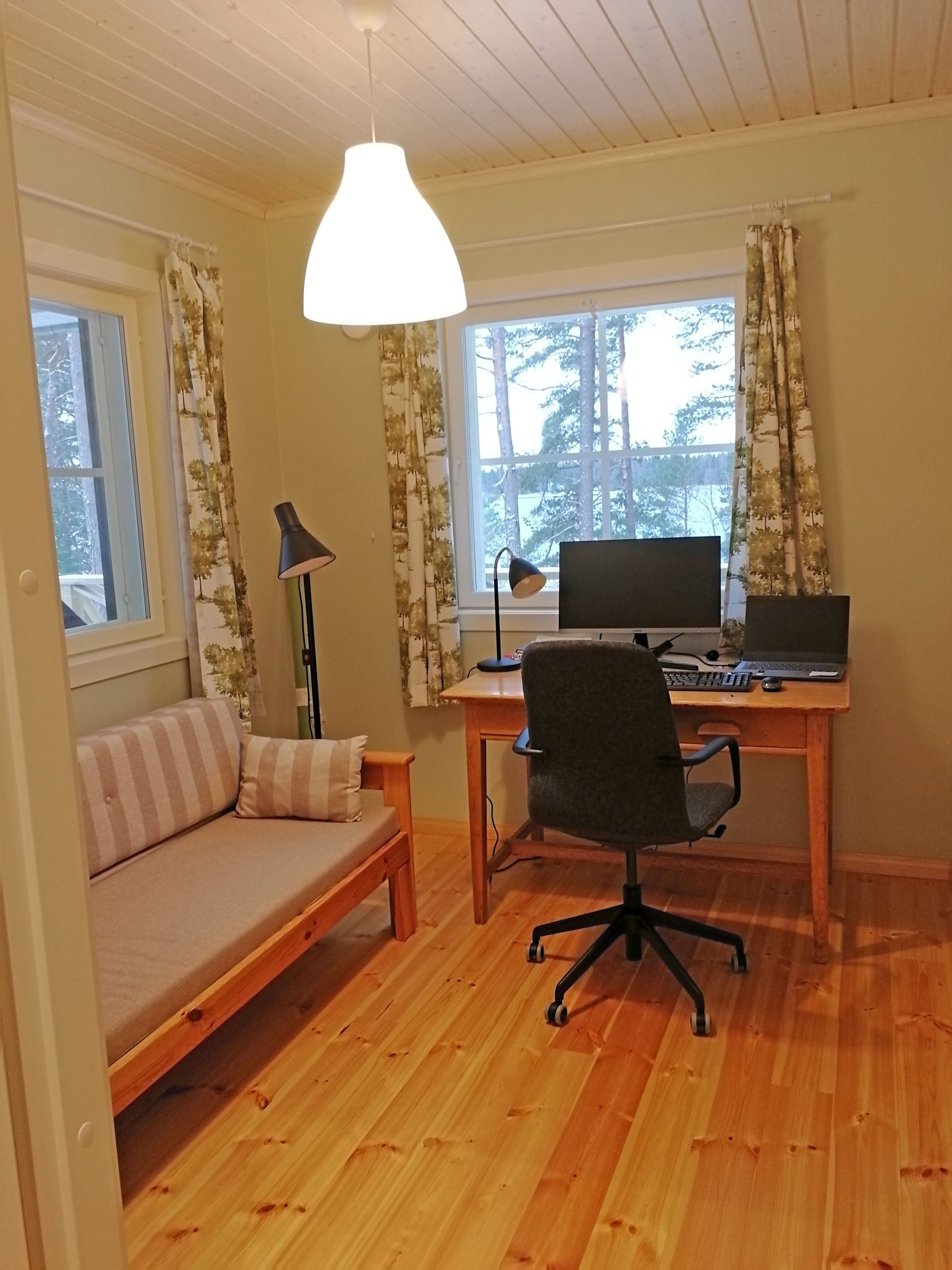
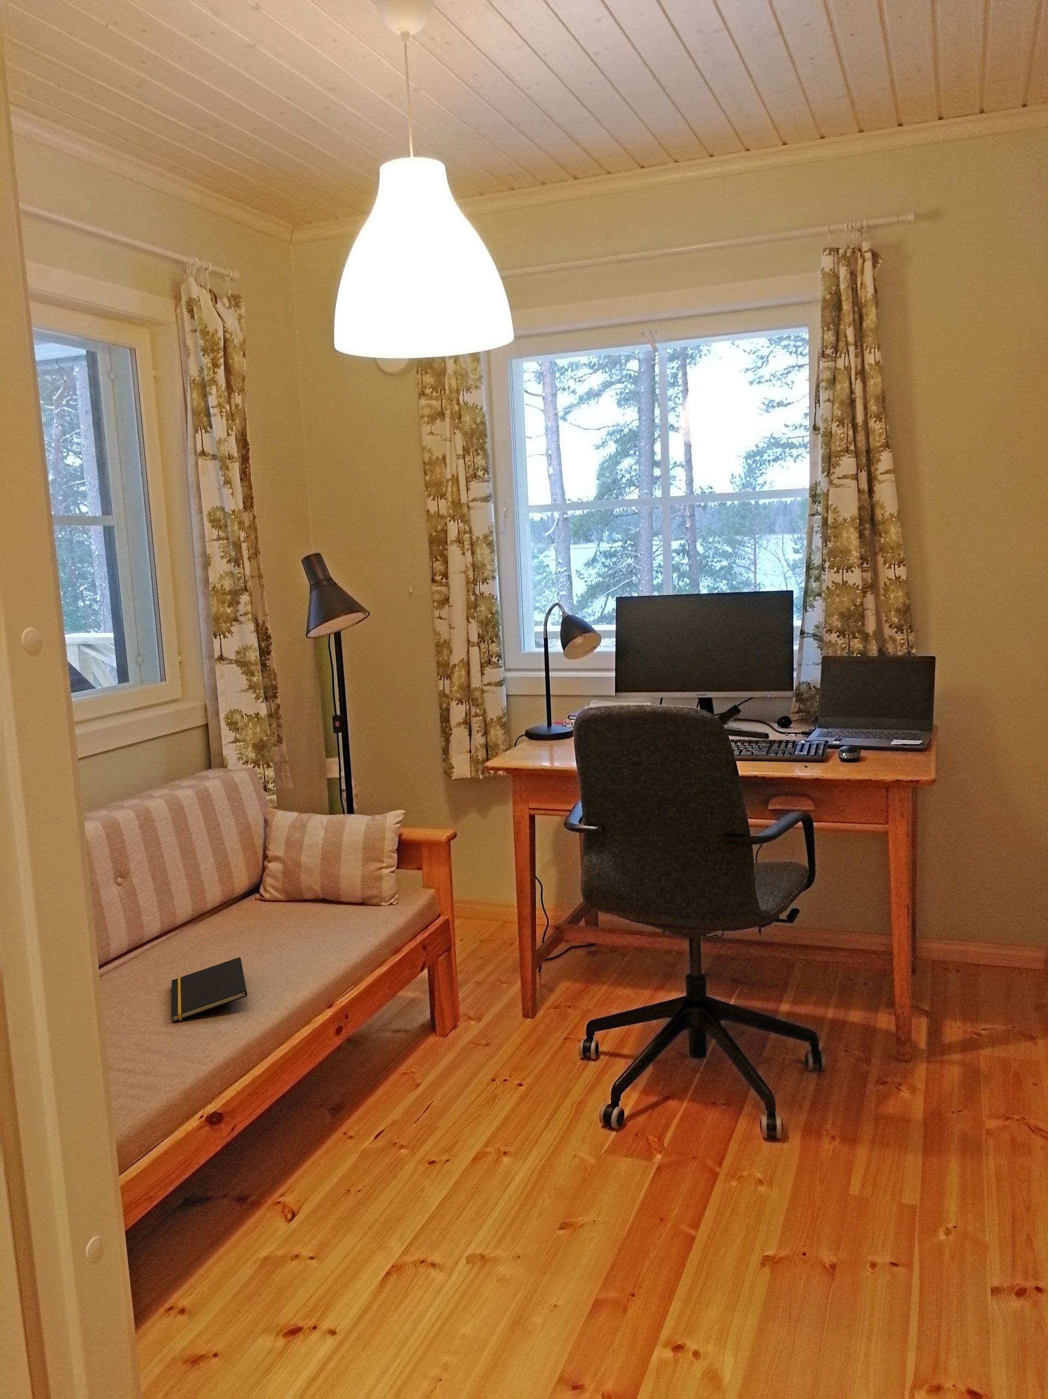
+ notepad [171,957,248,1022]
